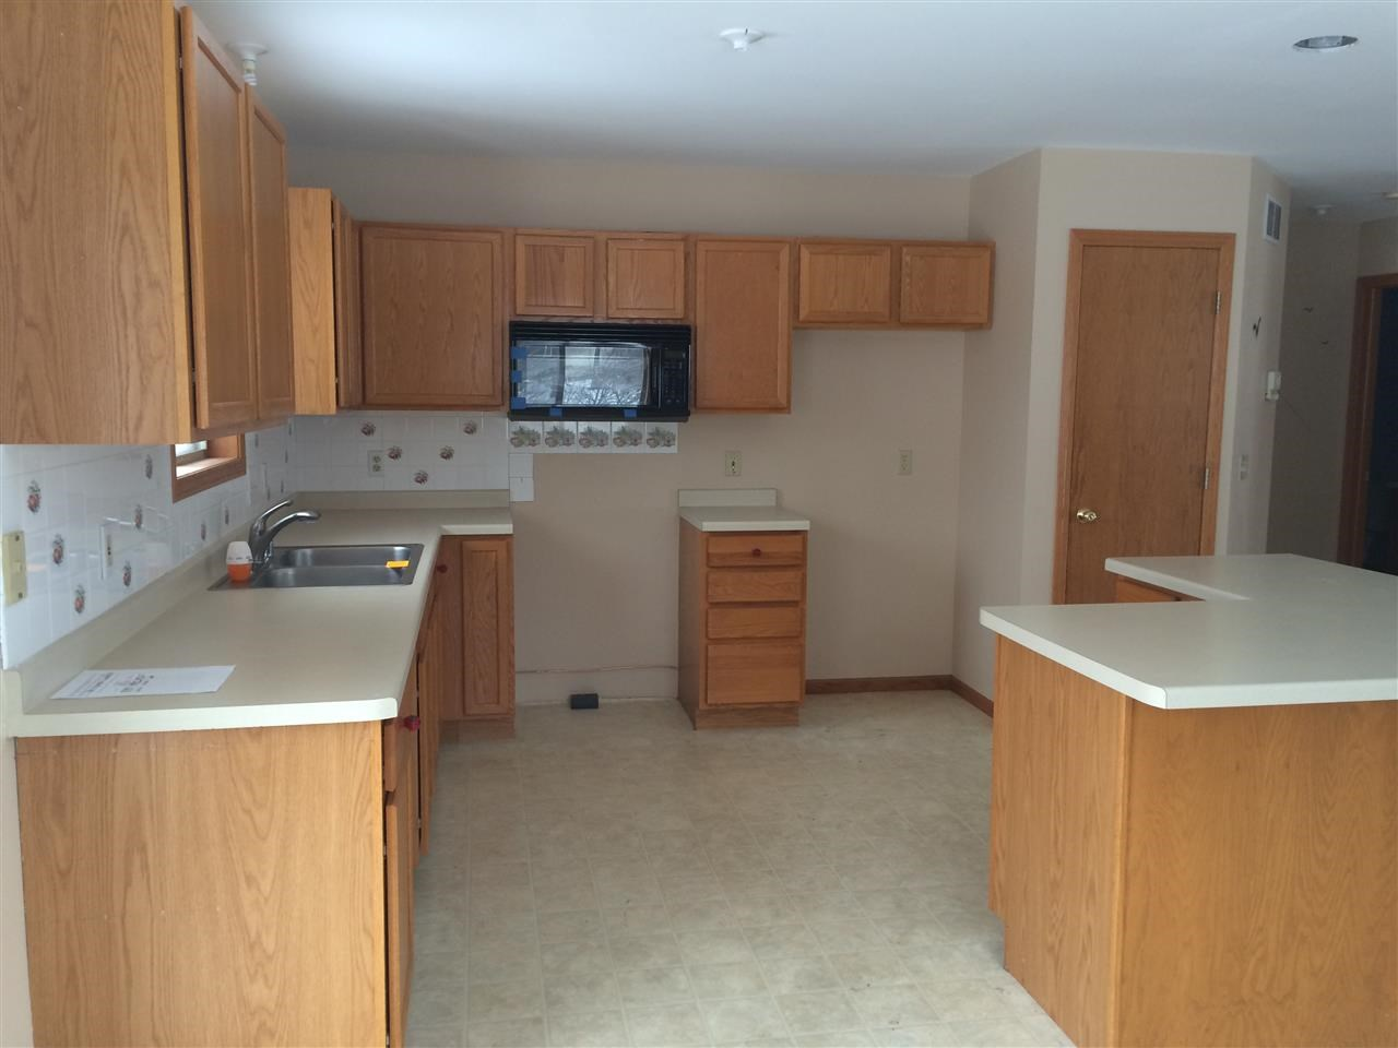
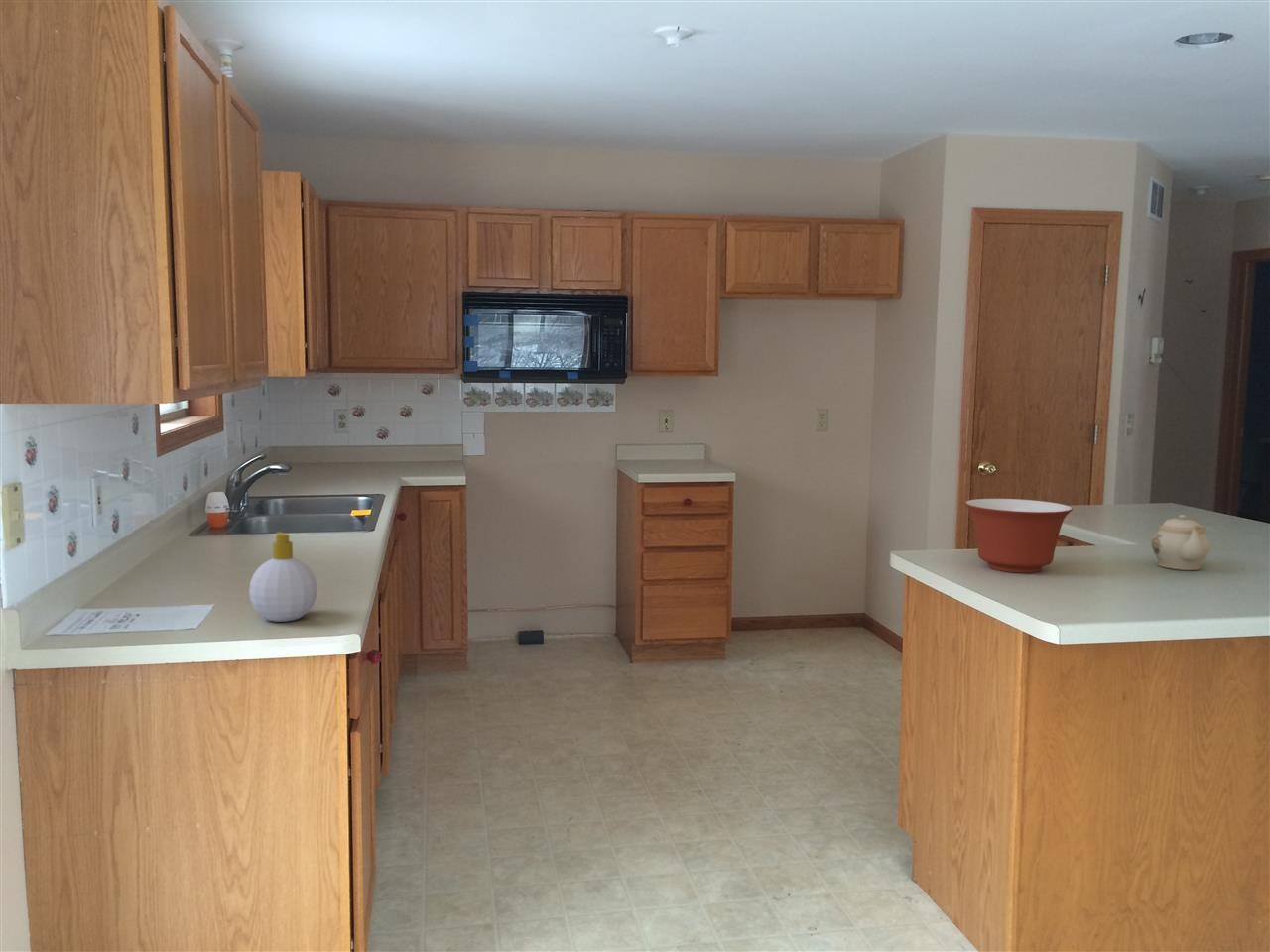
+ teapot [1150,514,1211,571]
+ soap bottle [248,531,318,623]
+ mixing bowl [964,498,1074,574]
